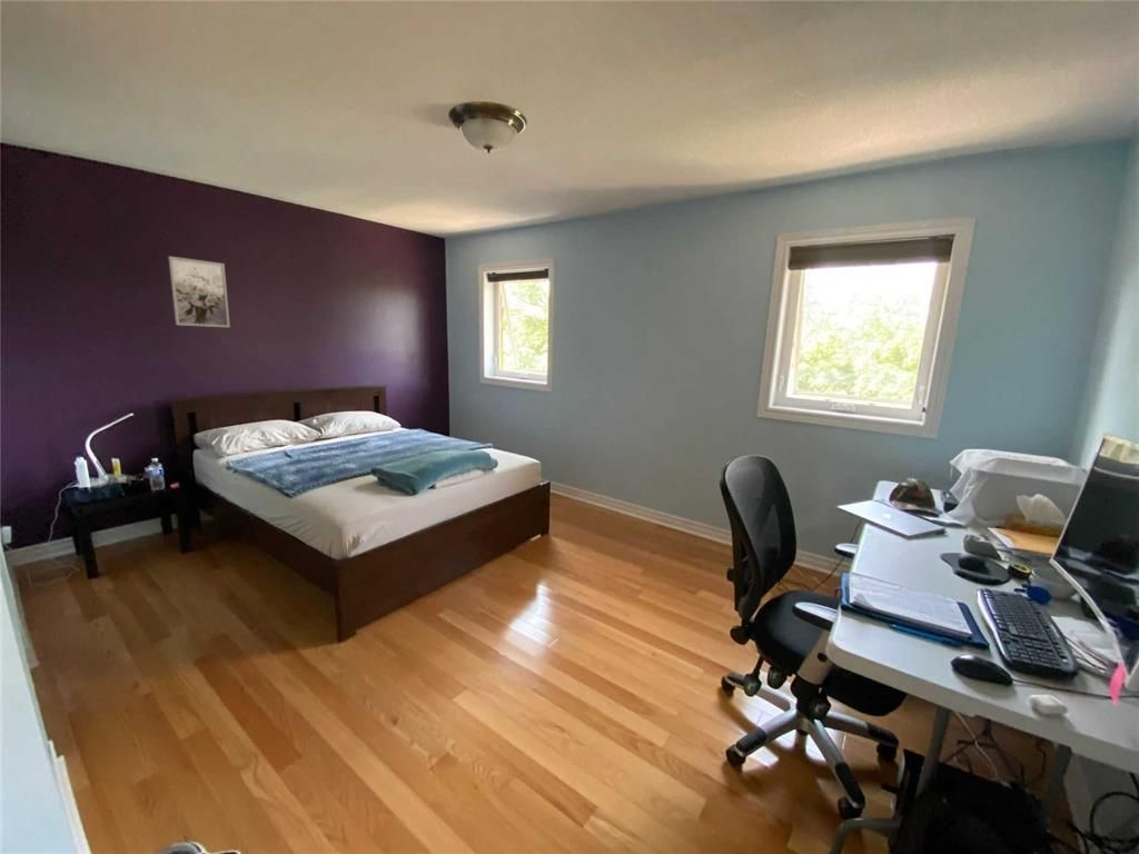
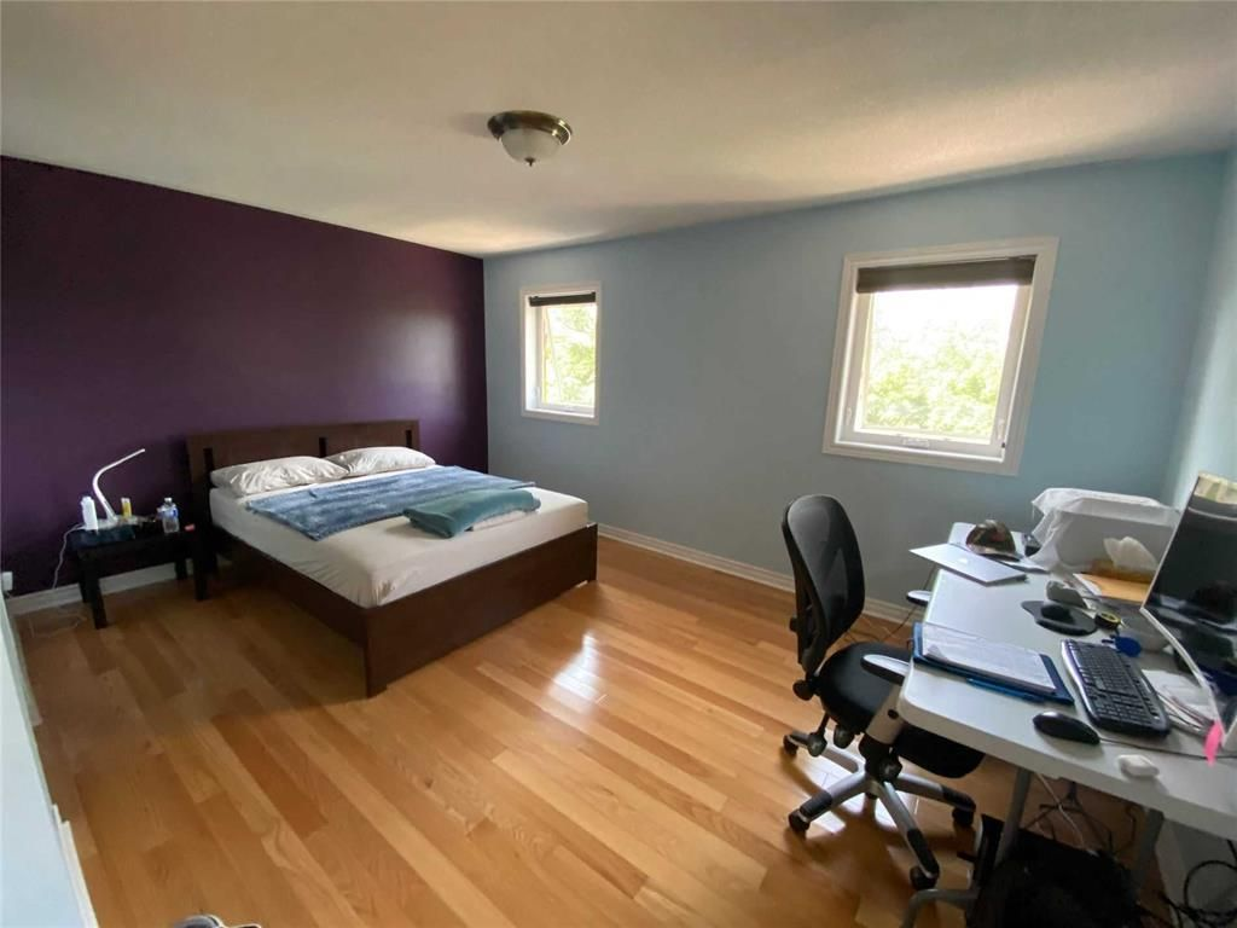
- wall art [167,255,231,328]
